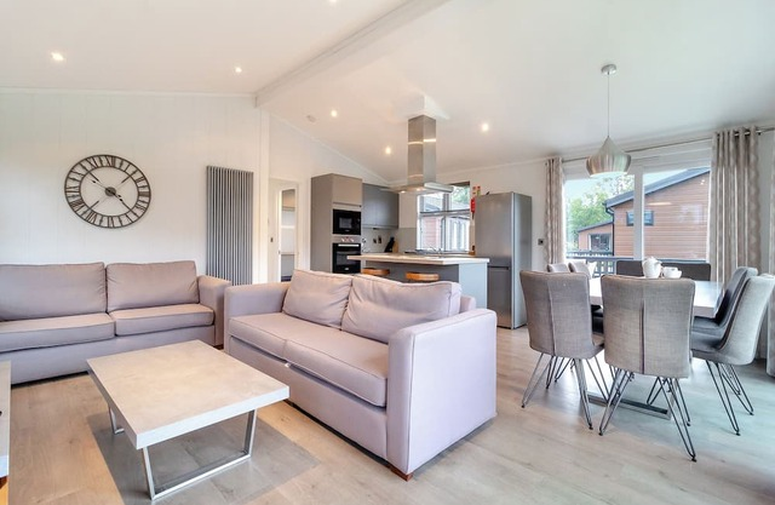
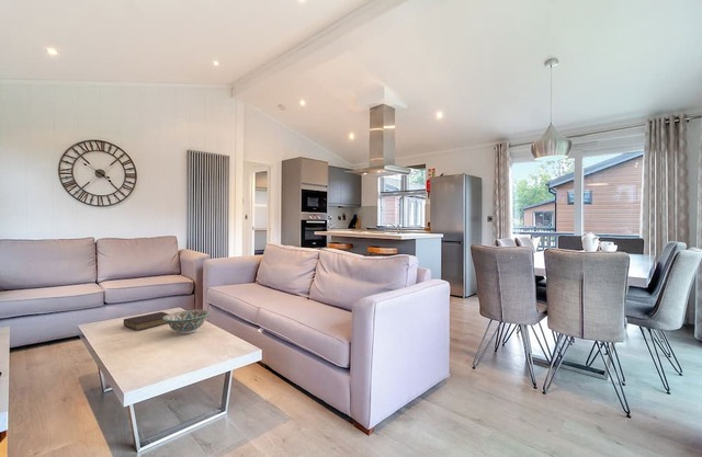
+ book [123,311,170,331]
+ decorative bowl [162,309,212,335]
